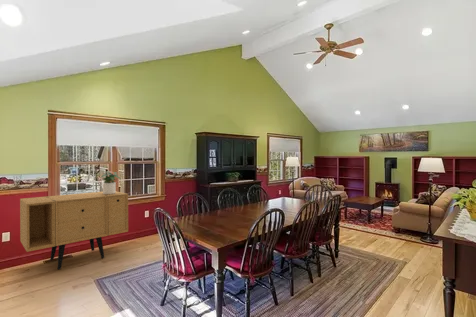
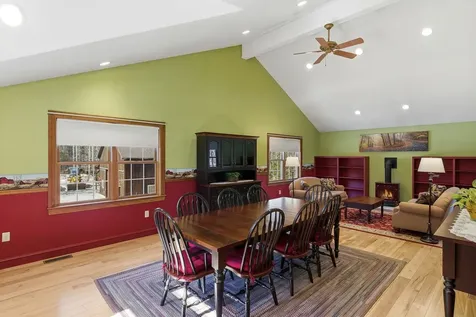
- sideboard [19,190,129,270]
- potted plant [100,170,121,194]
